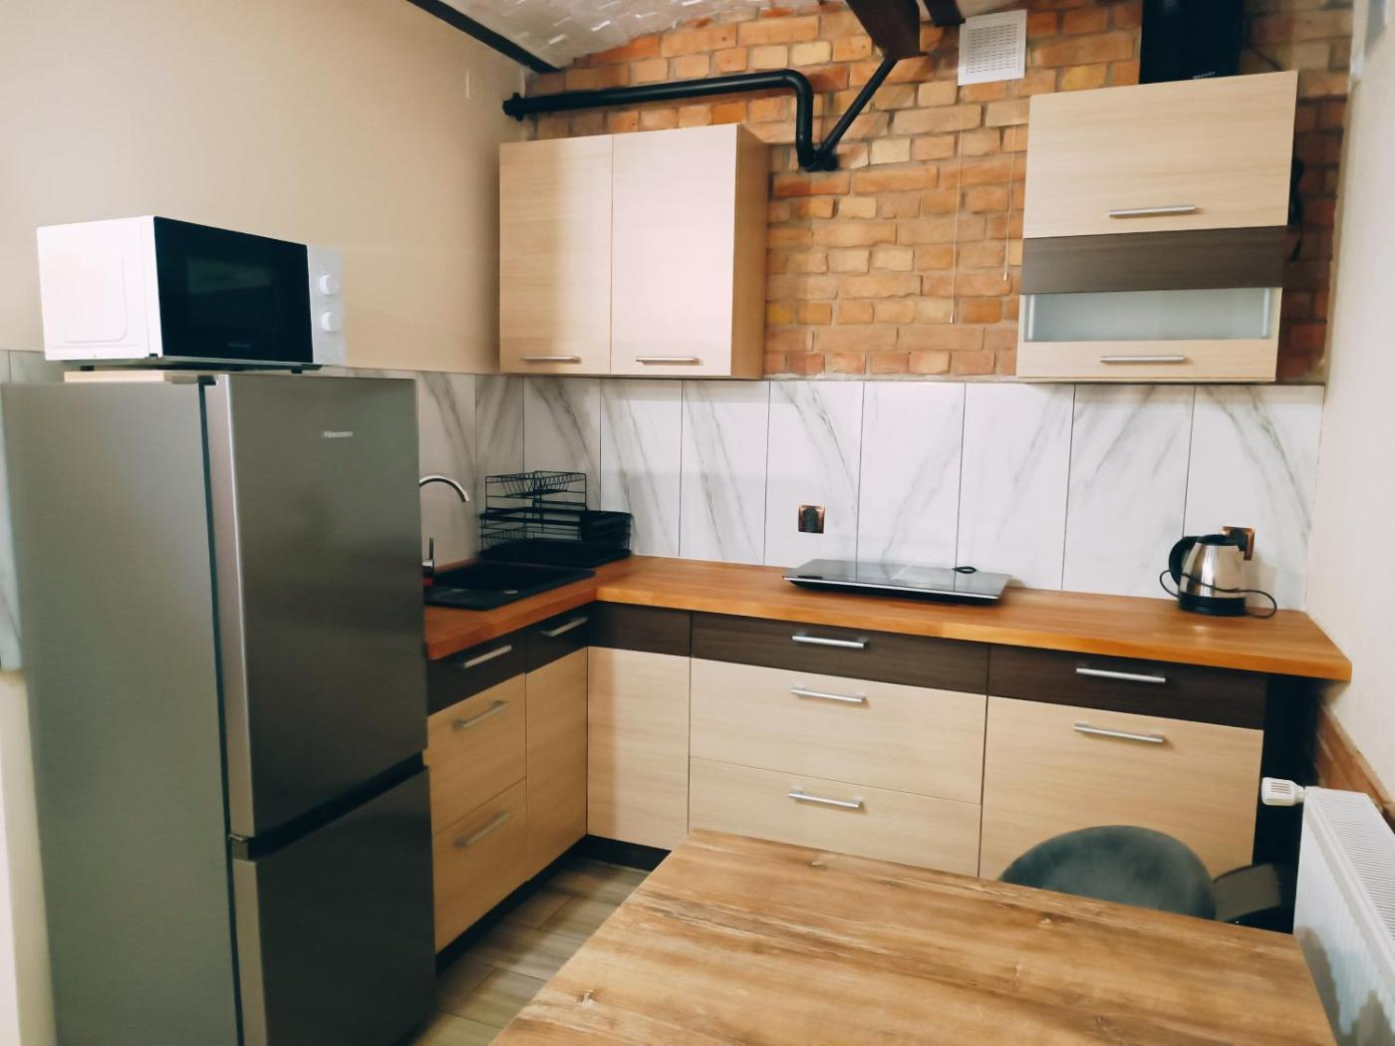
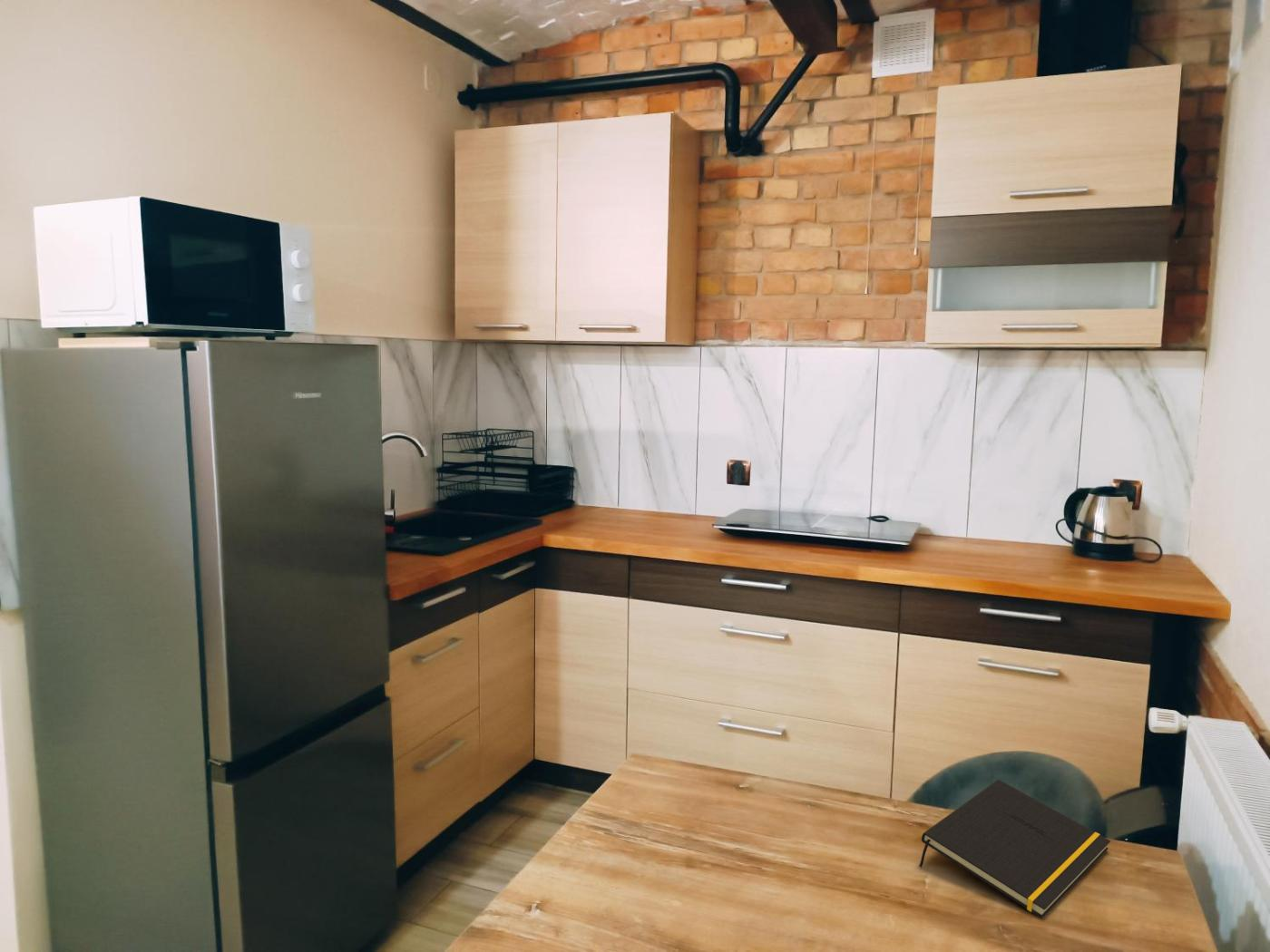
+ notepad [918,779,1111,918]
